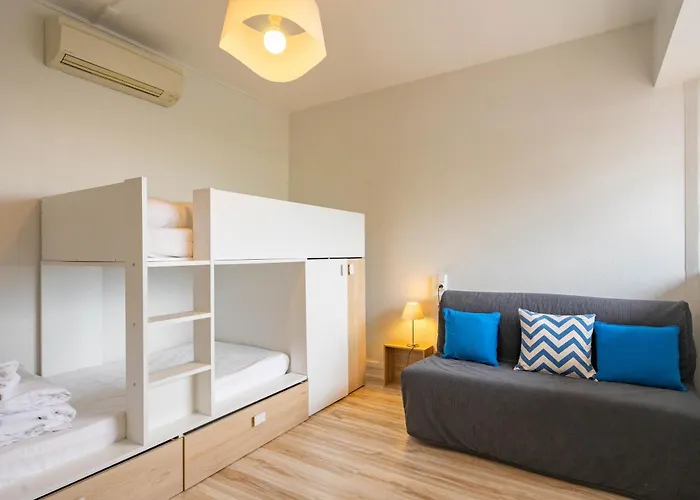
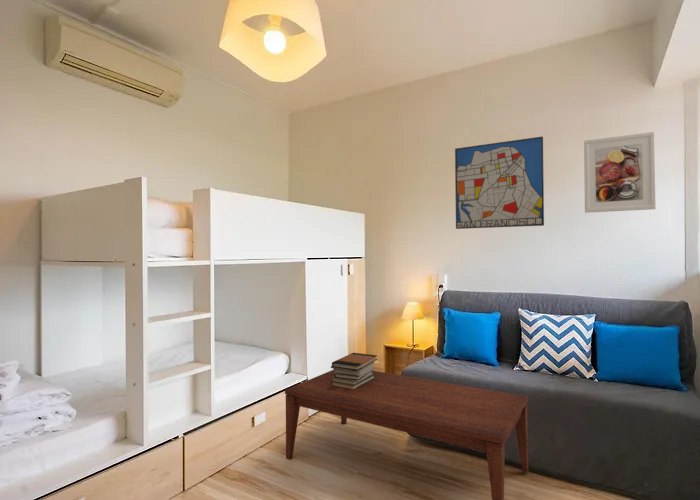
+ wall art [454,135,545,230]
+ book stack [330,352,378,390]
+ coffee table [284,369,529,500]
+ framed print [583,131,657,214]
